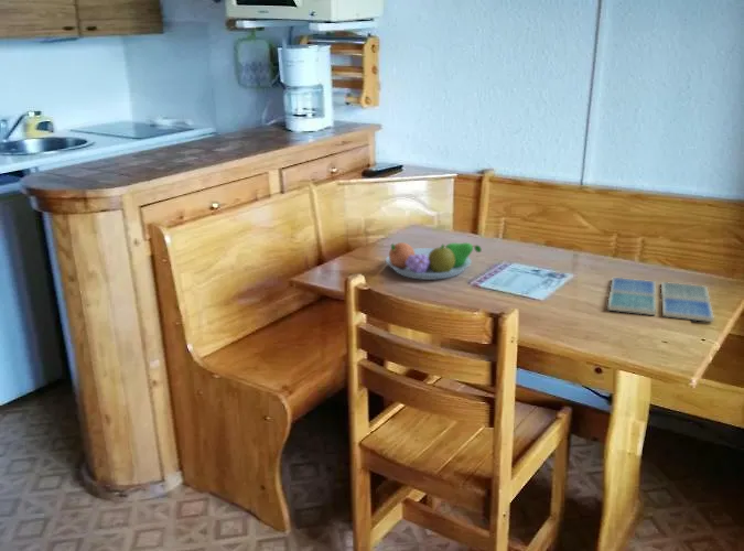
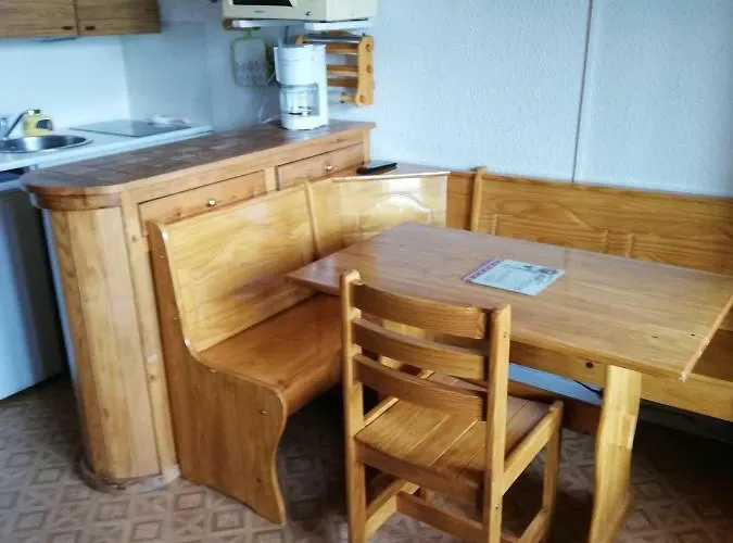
- fruit bowl [385,241,483,281]
- drink coaster [606,277,715,323]
